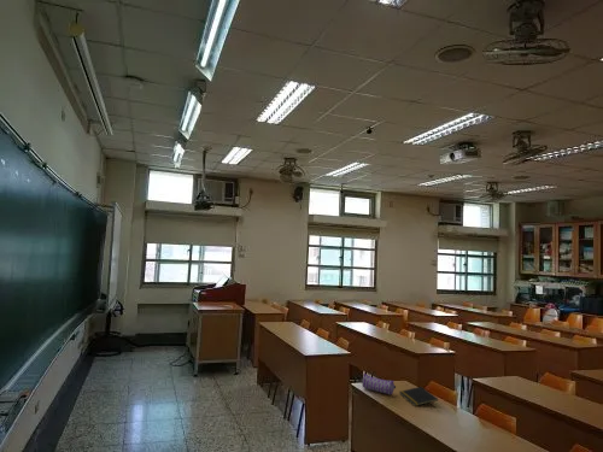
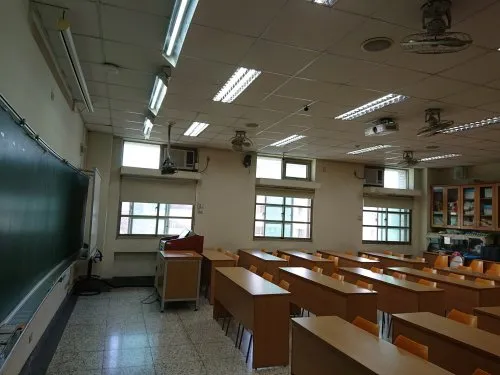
- pencil case [362,372,397,395]
- notepad [398,386,439,407]
